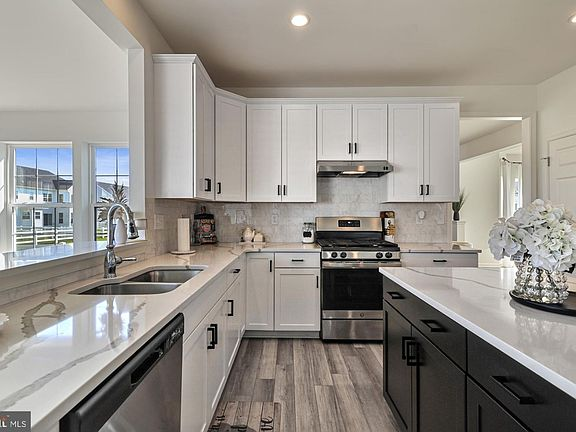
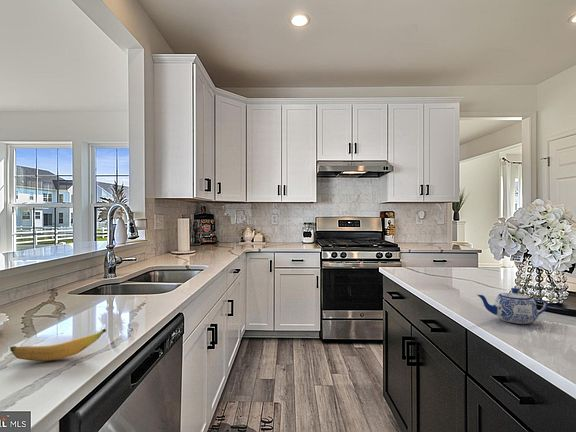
+ banana [9,328,107,362]
+ teapot [477,287,549,325]
